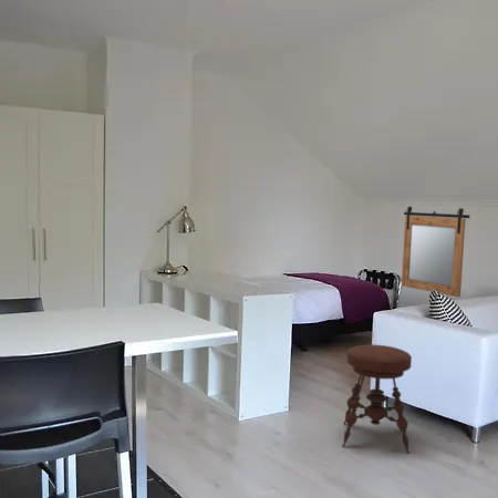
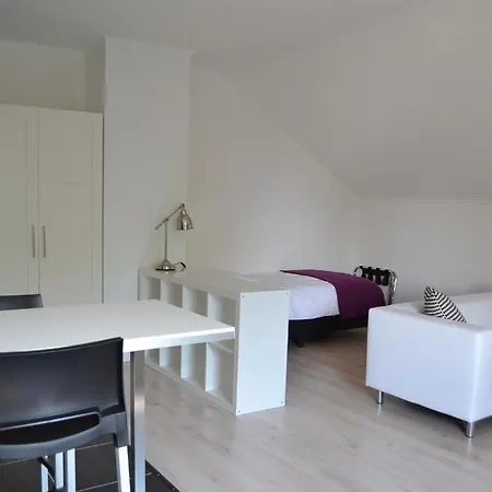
- mirror [401,206,471,298]
- stool [341,343,413,455]
